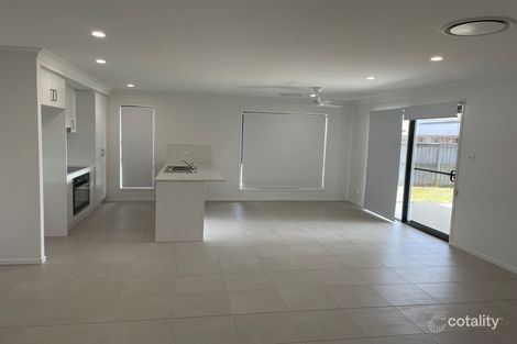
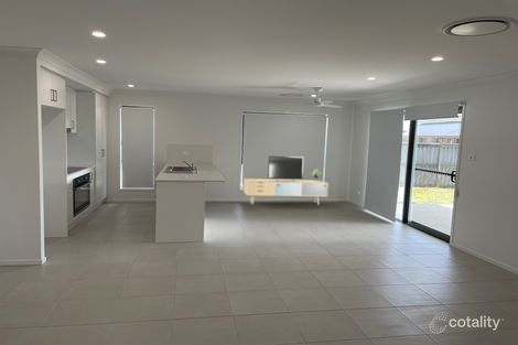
+ media console [242,155,330,205]
